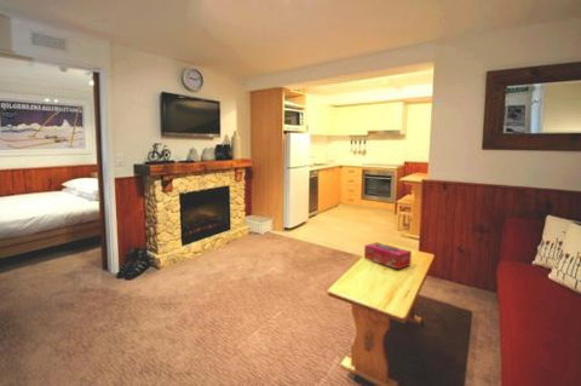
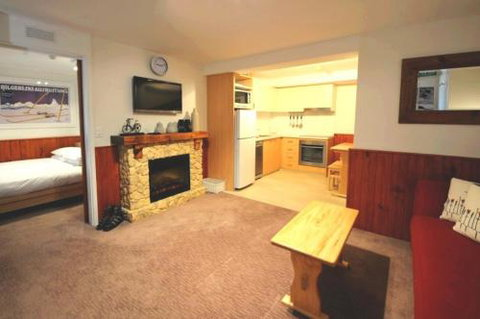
- tissue box [363,241,413,270]
